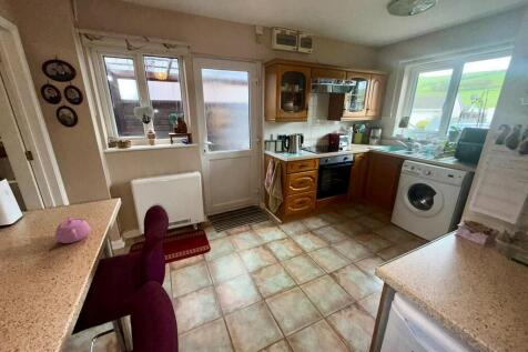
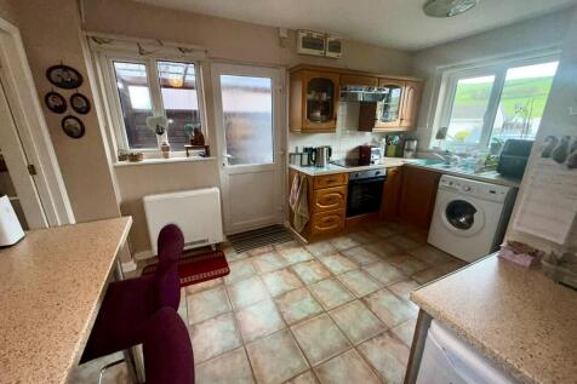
- teapot [53,214,91,244]
